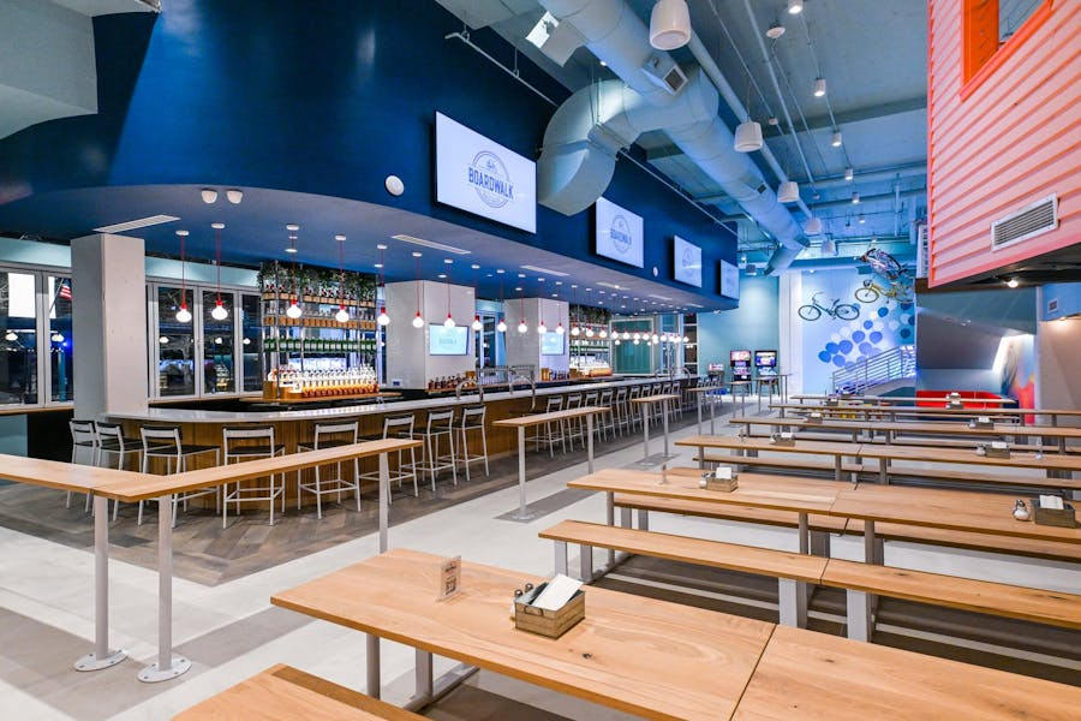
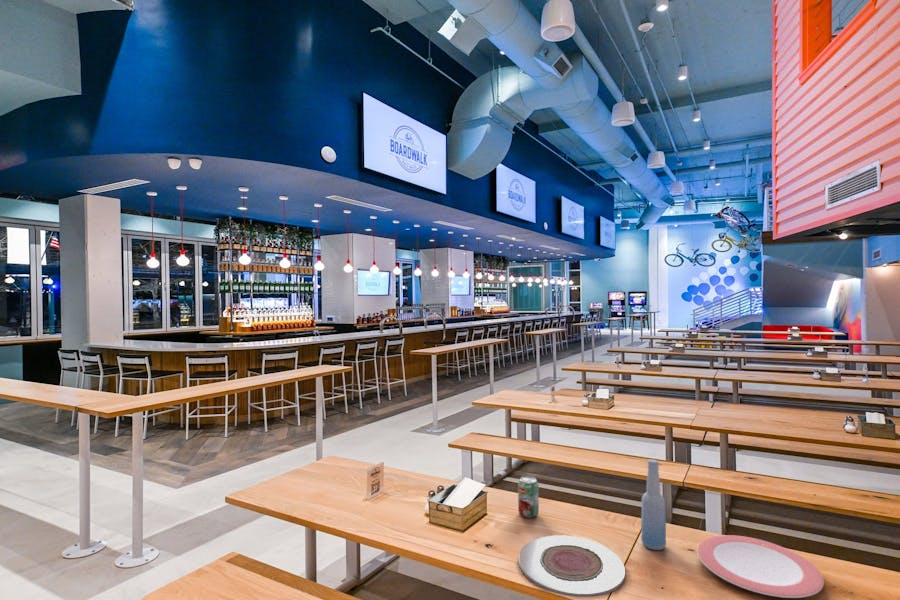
+ plate [517,534,626,598]
+ beverage can [517,475,540,519]
+ plate [696,534,825,599]
+ bottle [640,458,667,551]
